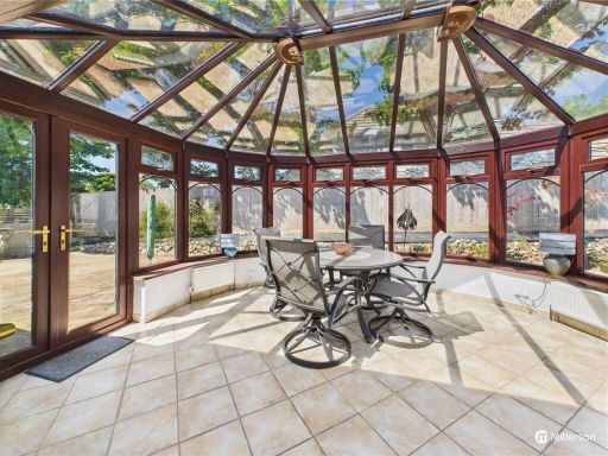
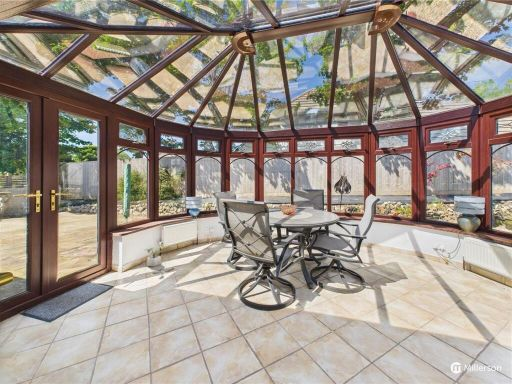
+ potted plant [145,246,165,268]
